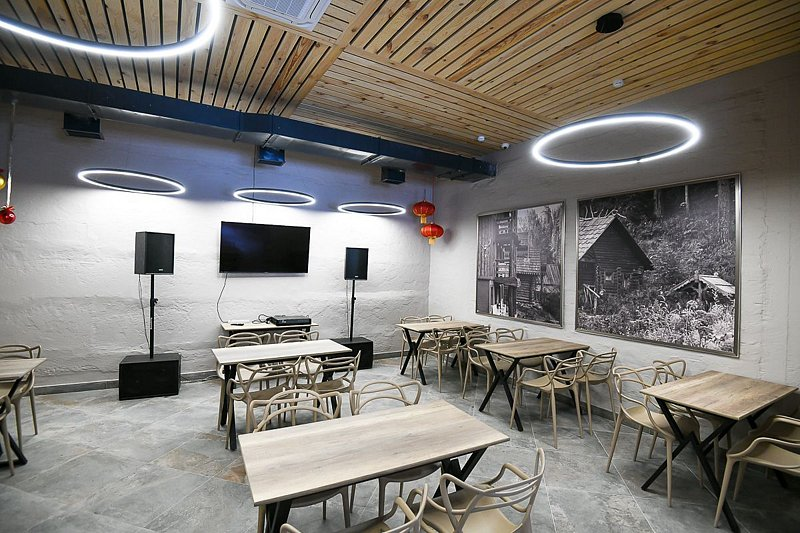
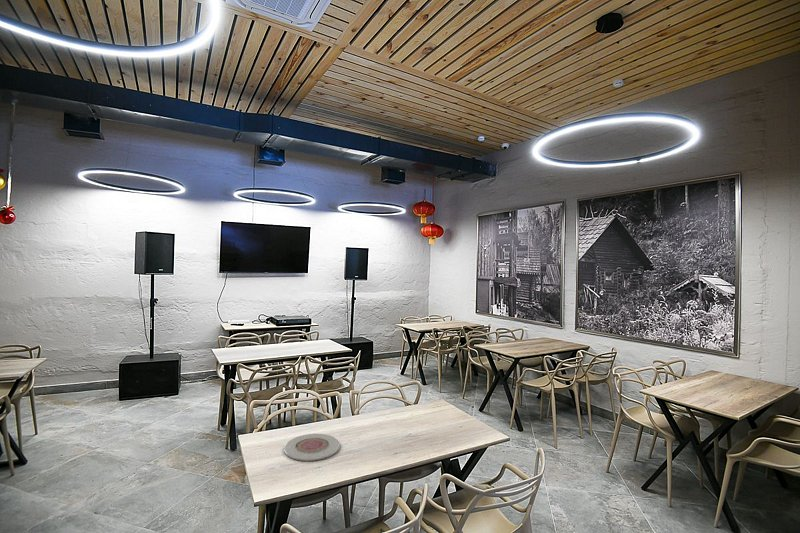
+ plate [283,433,341,462]
